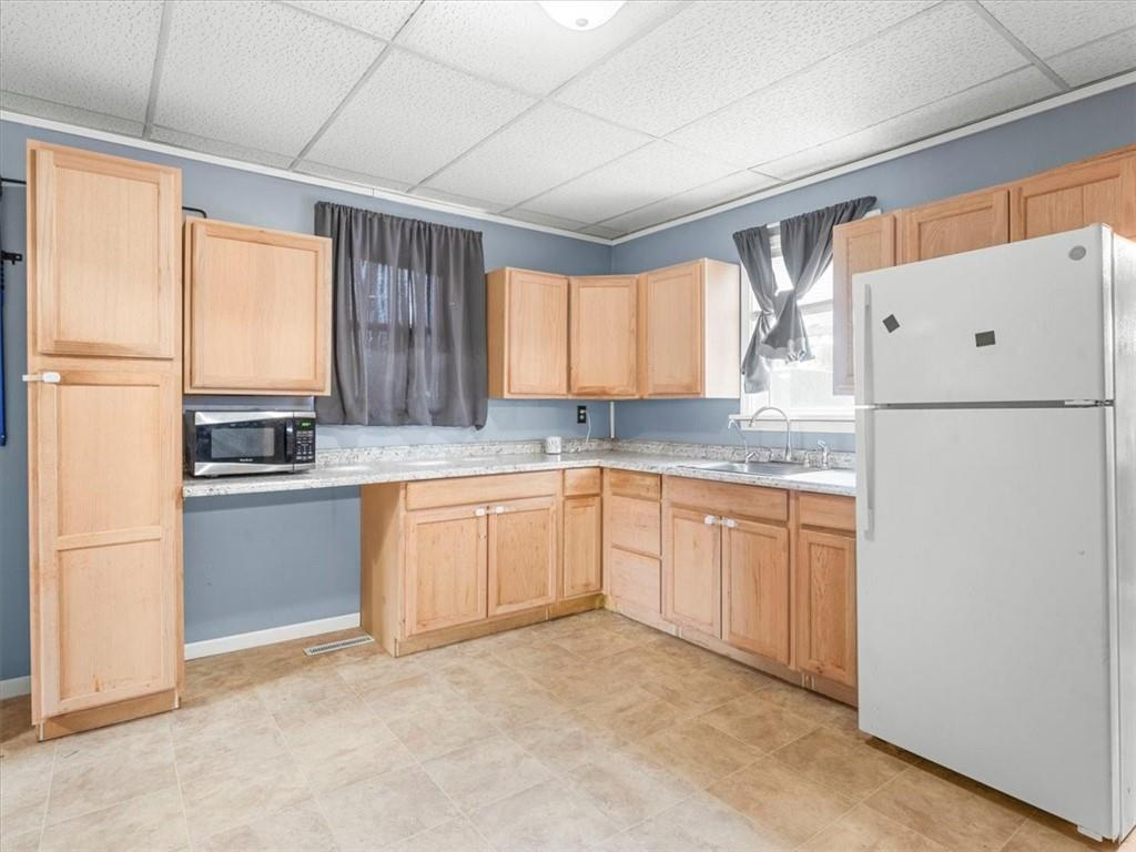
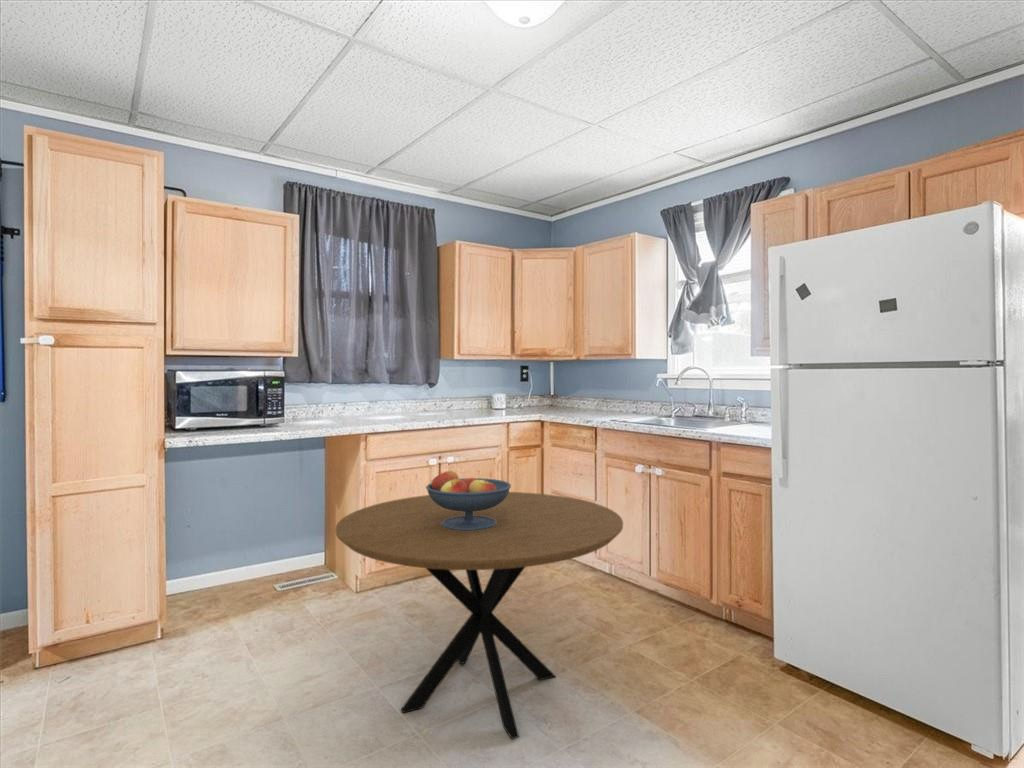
+ dining table [334,491,624,740]
+ fruit bowl [425,469,512,531]
